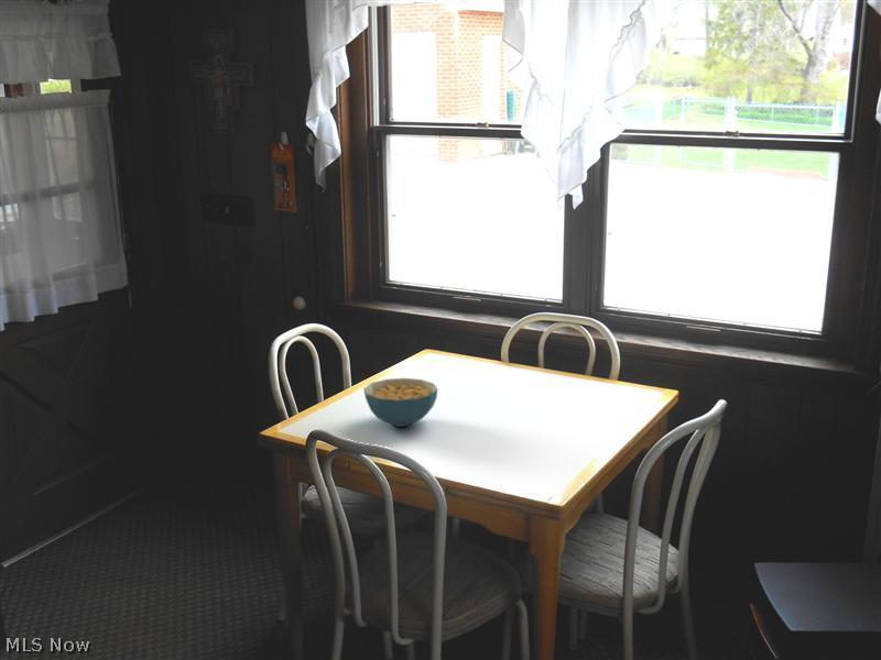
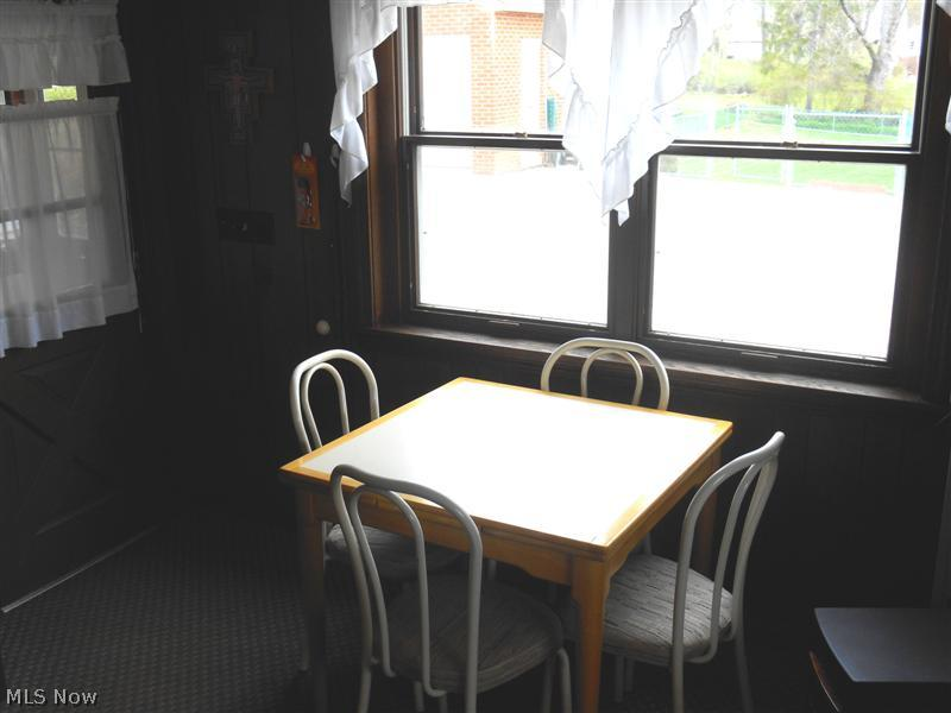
- cereal bowl [362,377,438,428]
